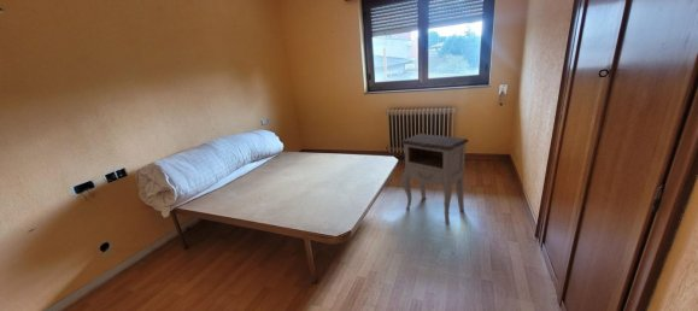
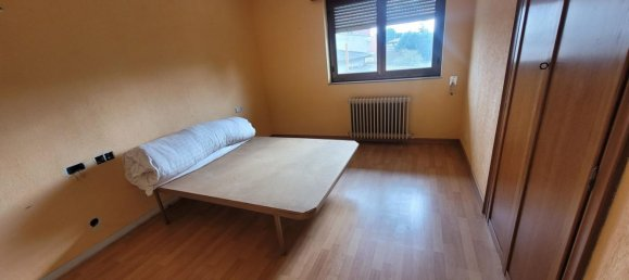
- nightstand [400,133,470,225]
